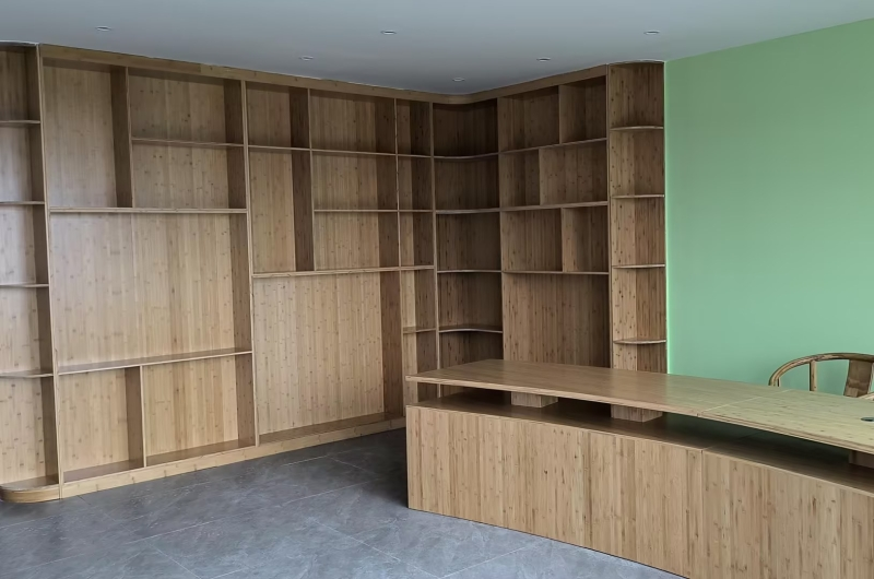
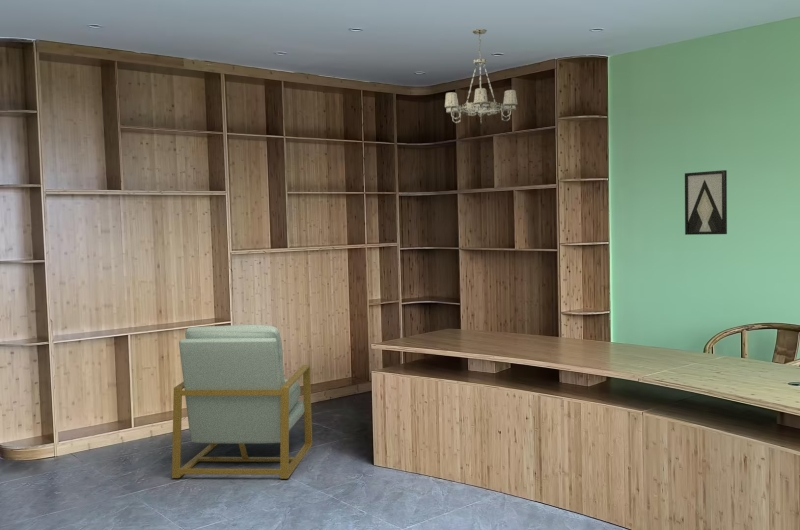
+ chandelier [444,28,519,125]
+ chair [171,324,313,480]
+ wall art [684,169,728,236]
